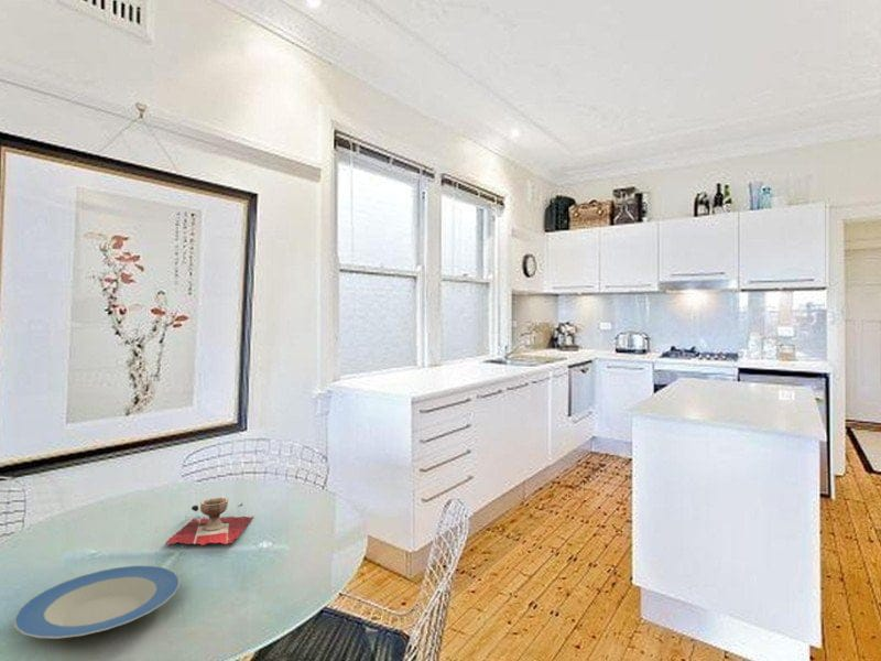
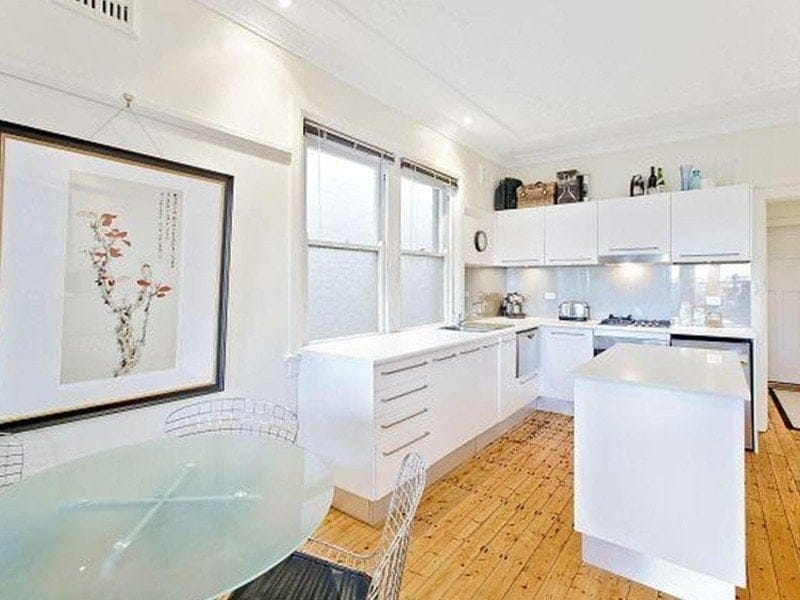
- decorative bowl [164,497,254,546]
- plate [12,564,181,640]
